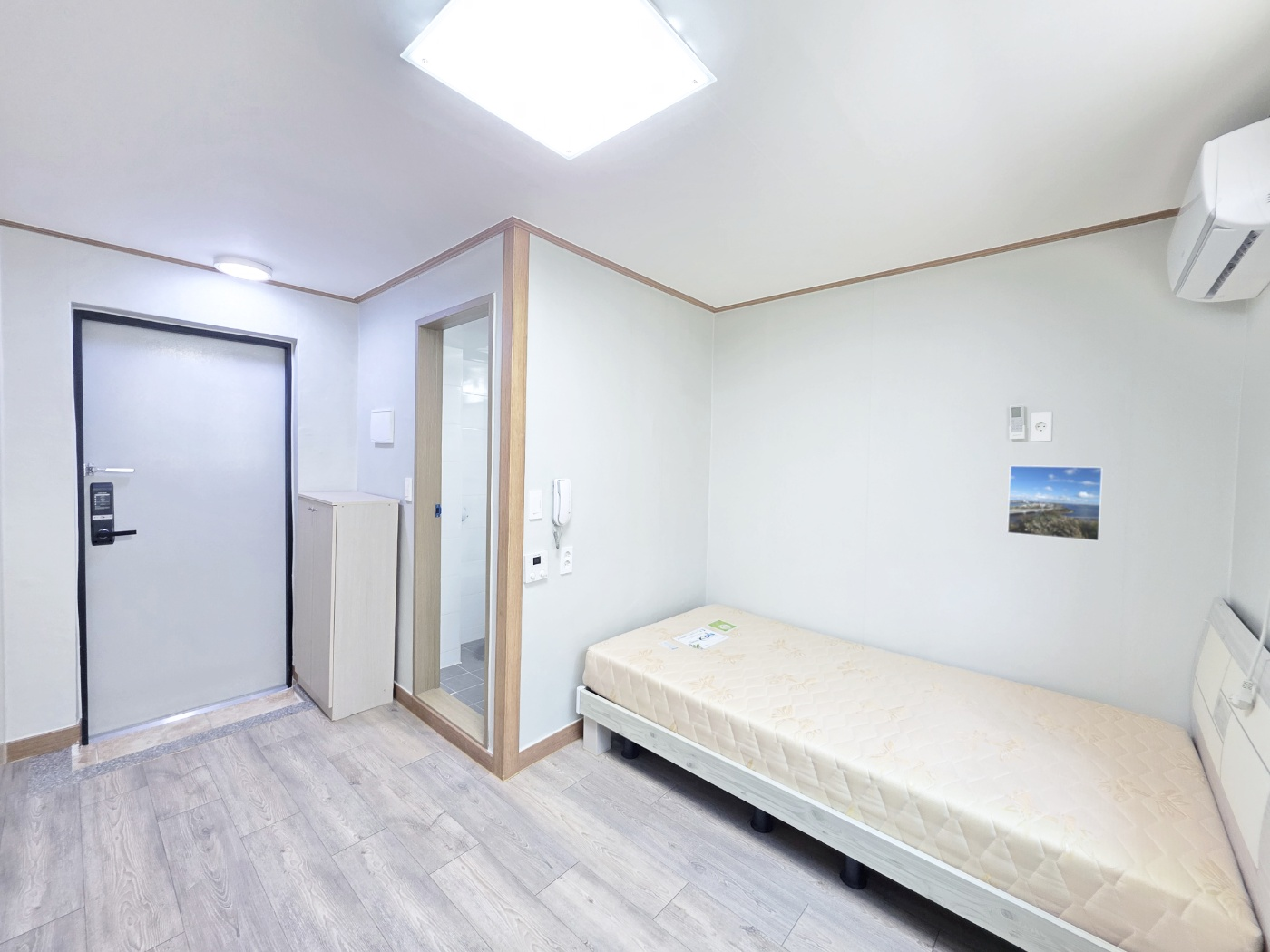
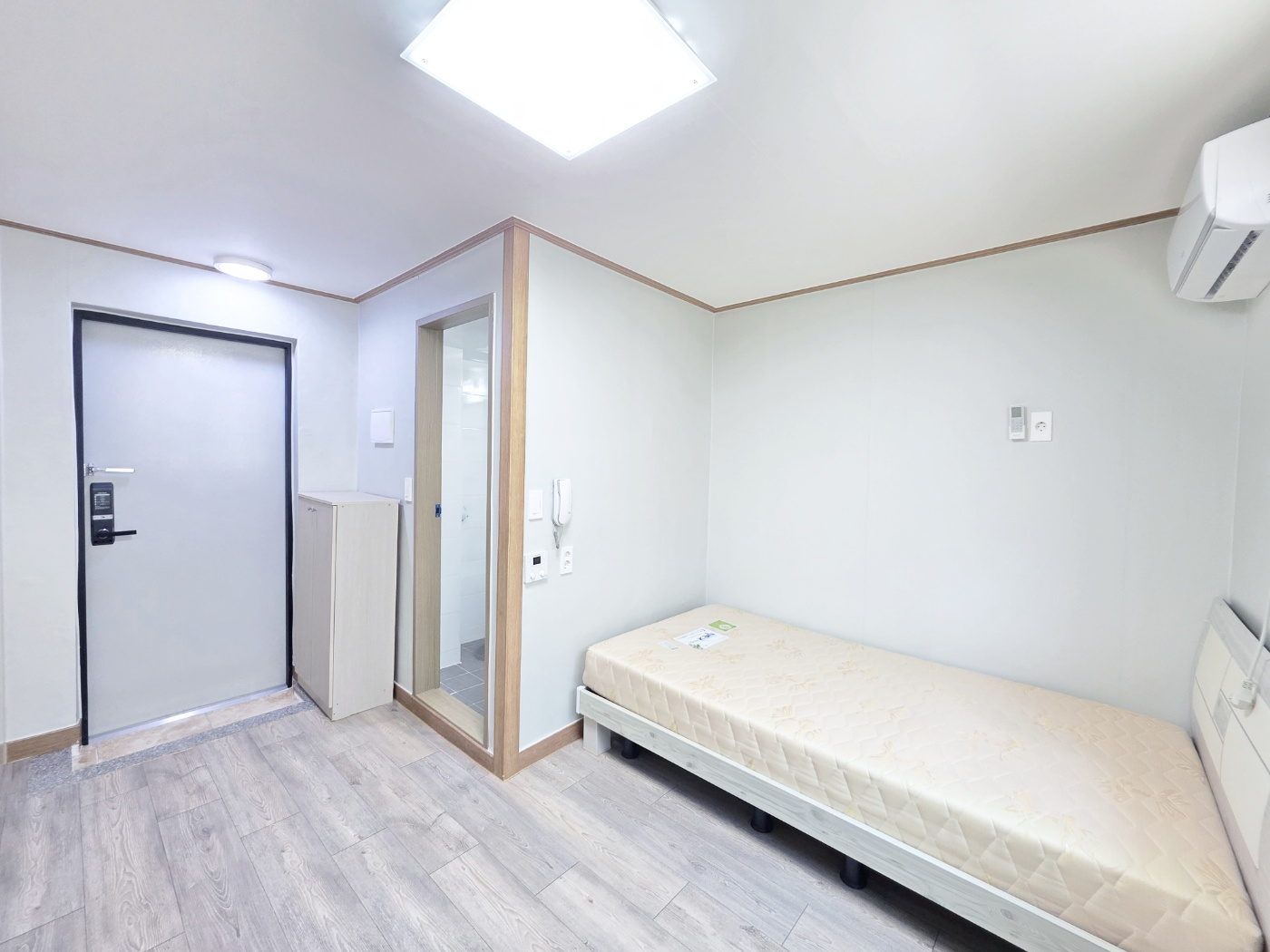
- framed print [1006,464,1104,542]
